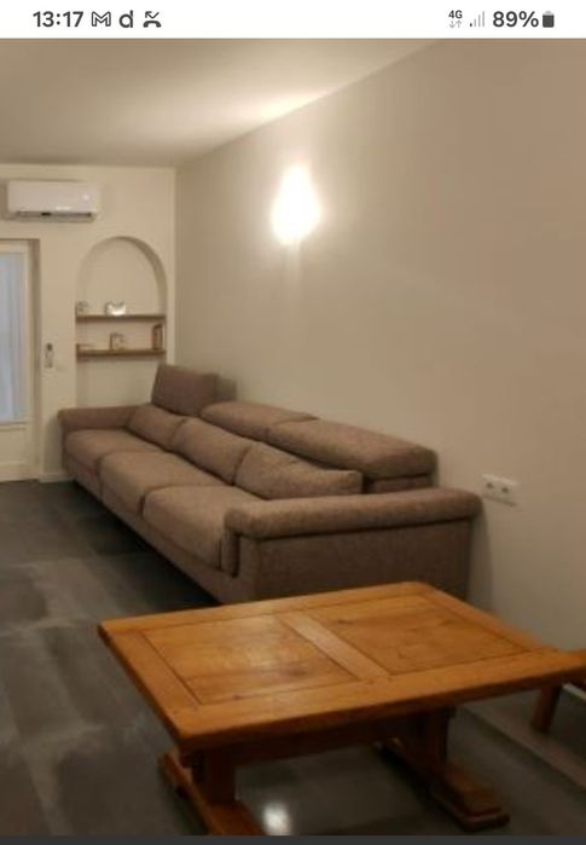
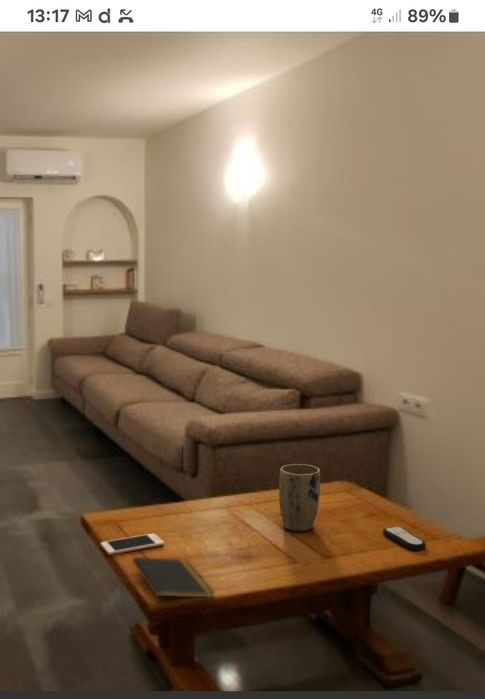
+ cell phone [100,532,165,556]
+ notepad [132,556,216,610]
+ remote control [382,526,427,551]
+ plant pot [278,463,321,532]
